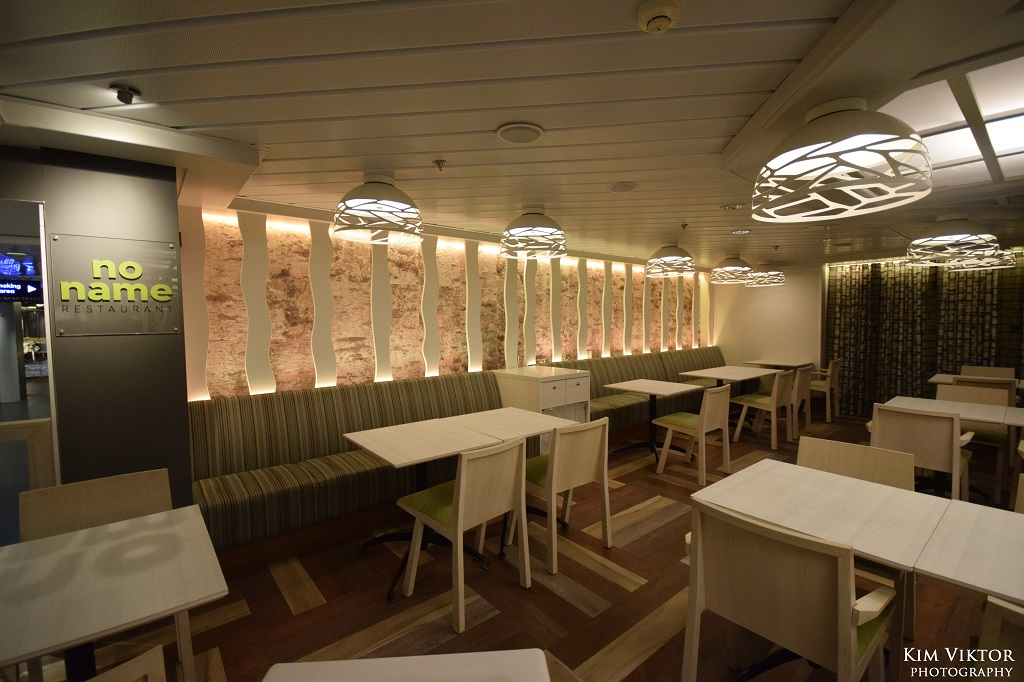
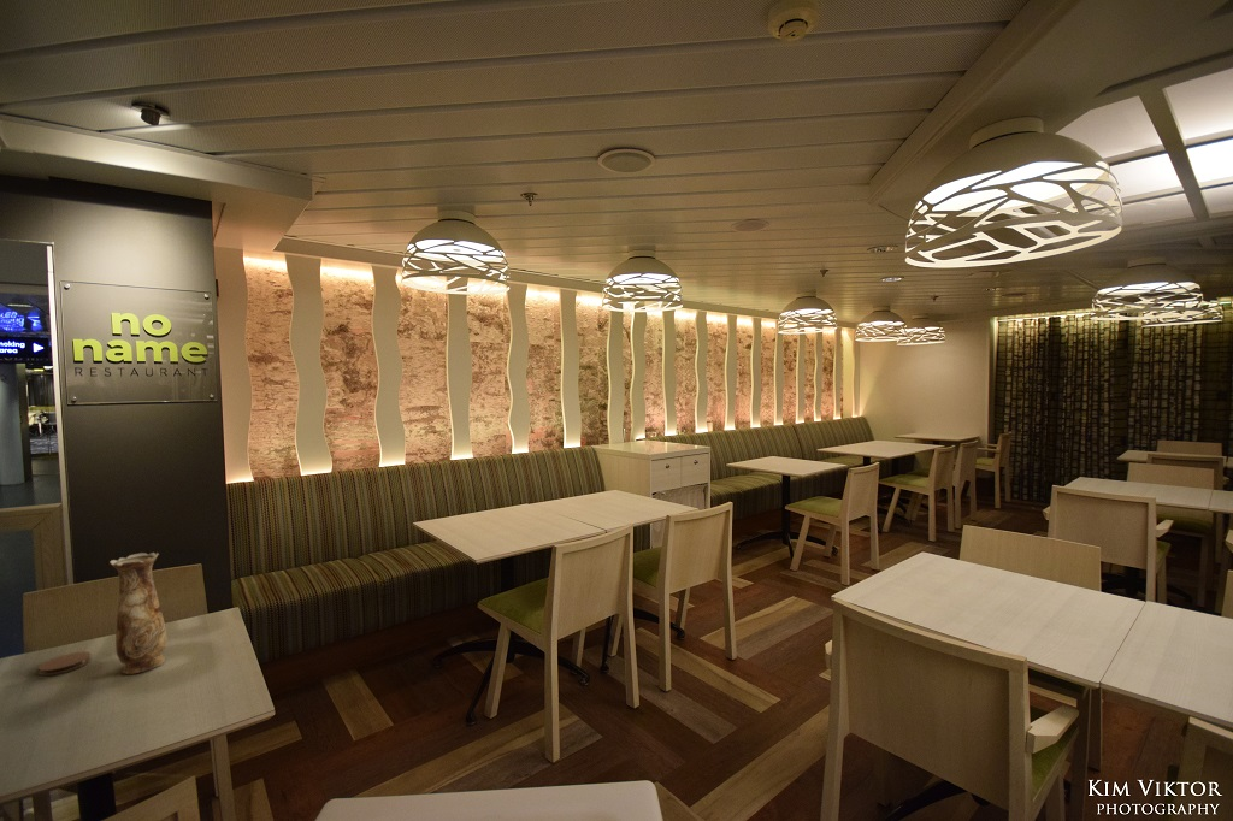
+ coaster [37,650,93,677]
+ vase [108,551,167,675]
